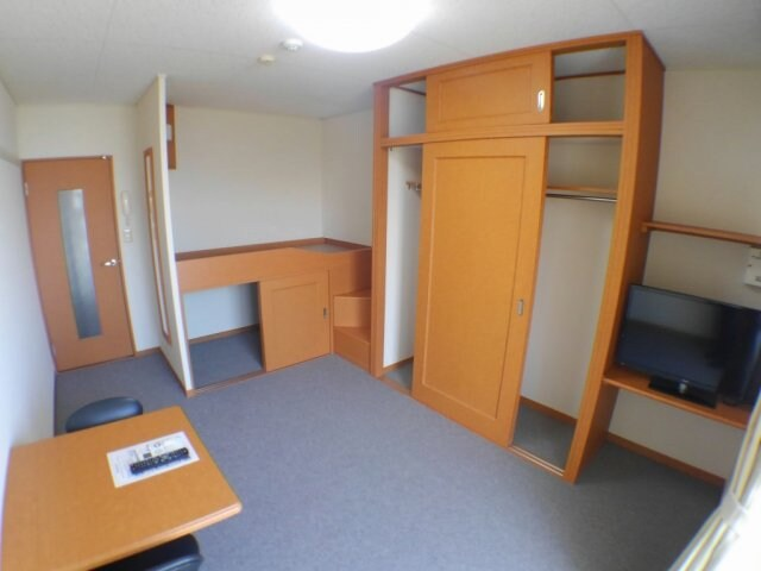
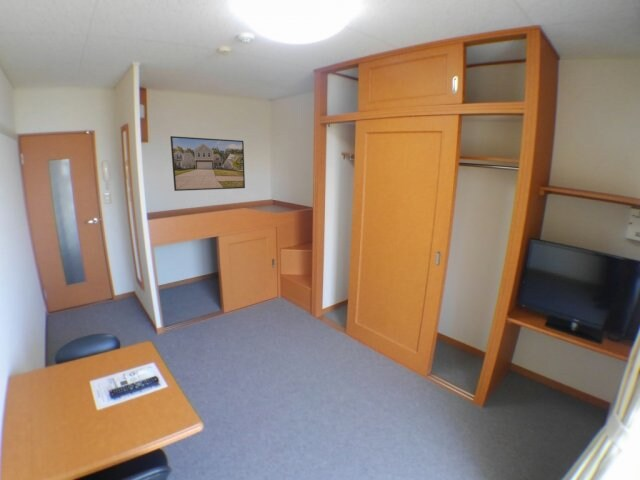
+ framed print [169,135,246,192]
